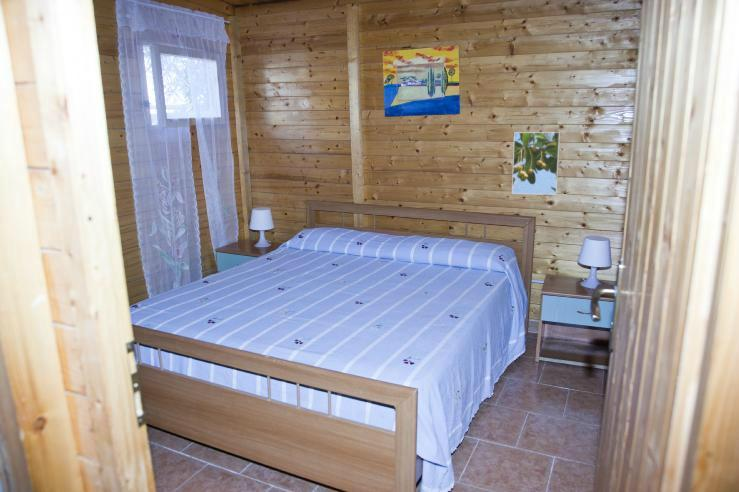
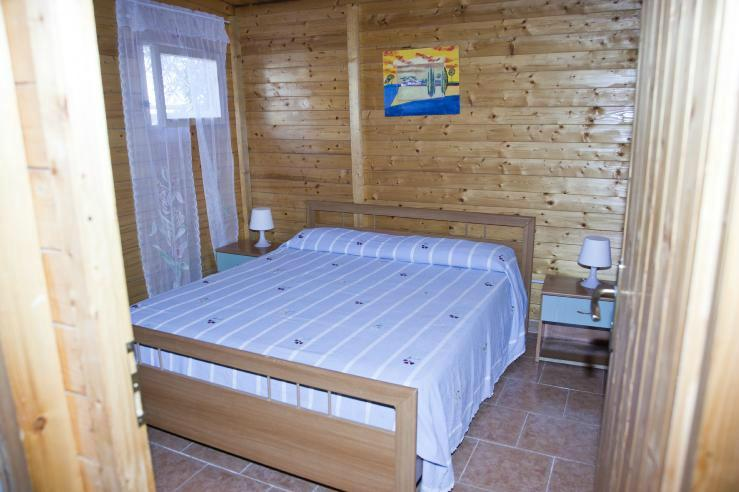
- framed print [511,131,561,196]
